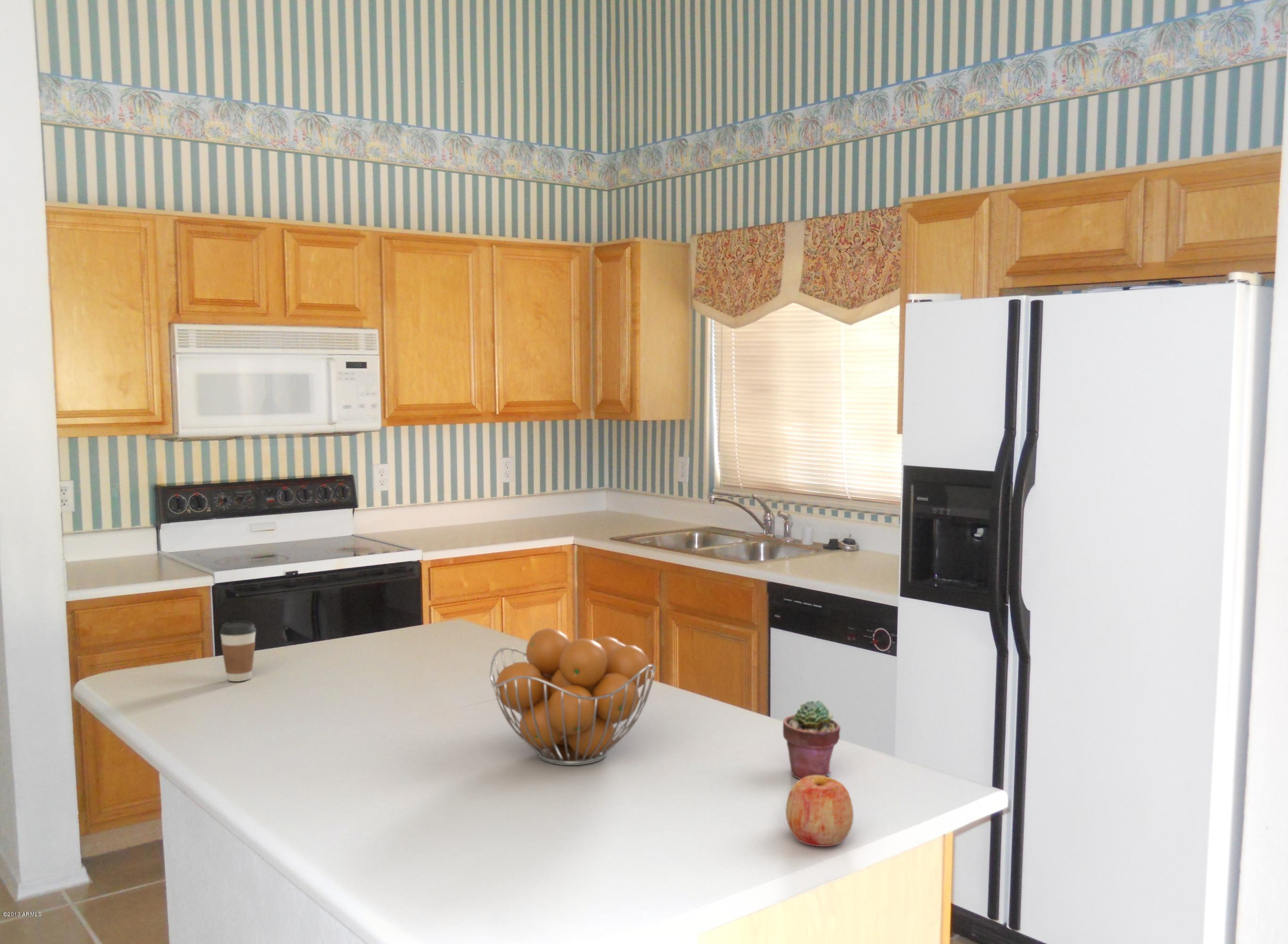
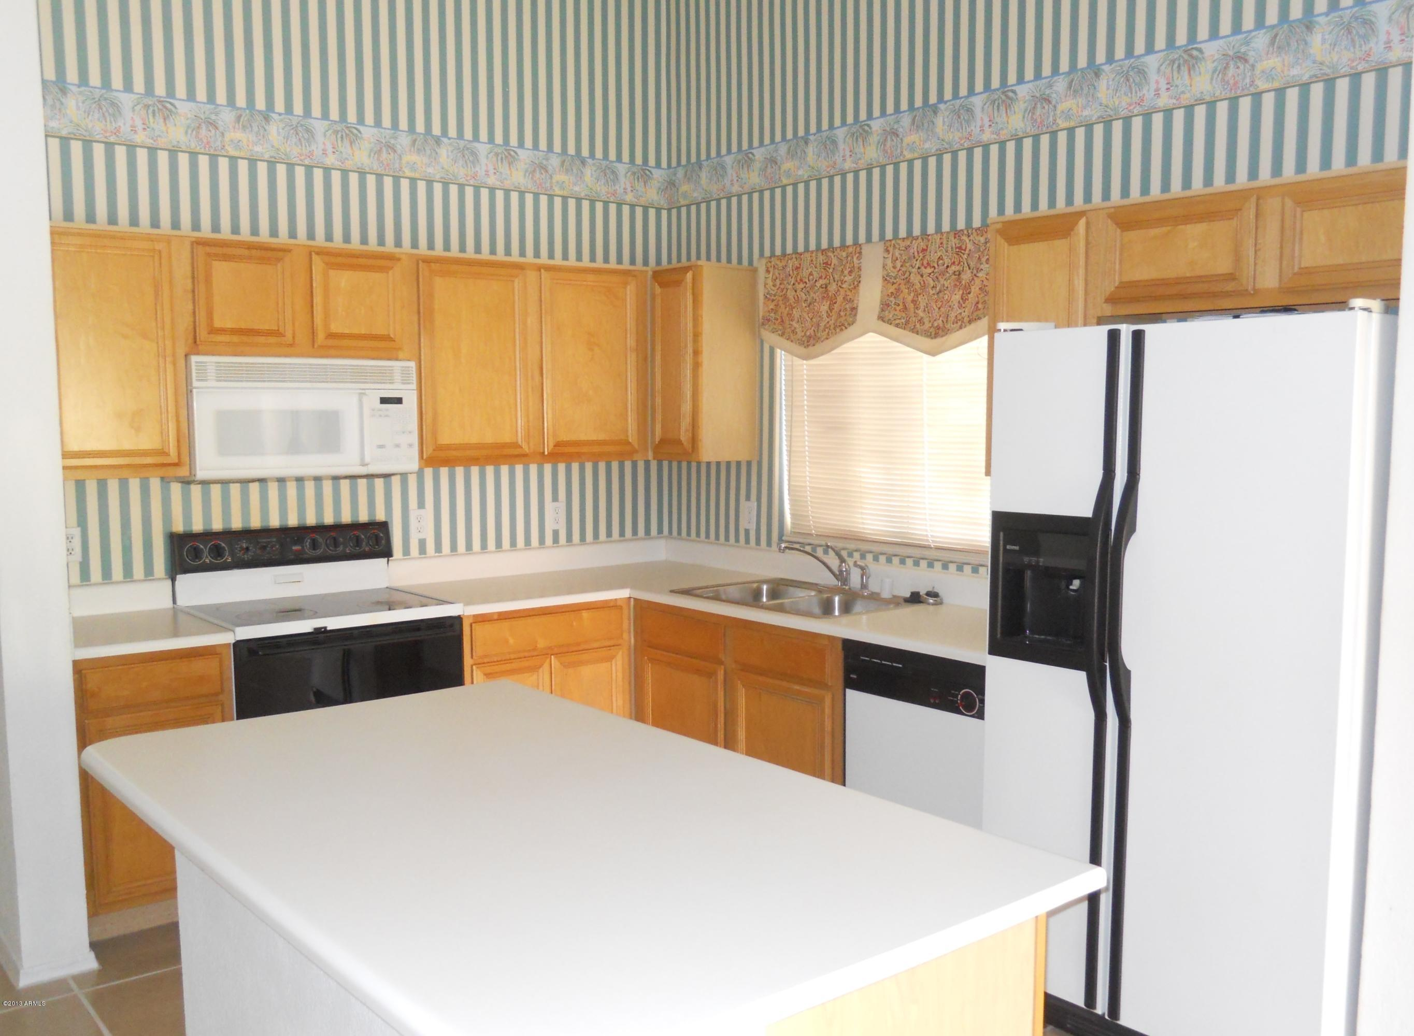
- coffee cup [219,620,257,682]
- apple [785,775,854,847]
- fruit basket [489,628,656,766]
- potted succulent [783,700,841,780]
